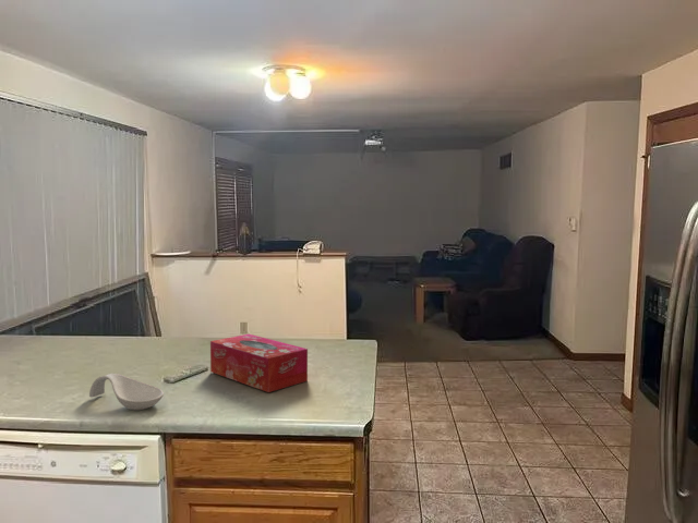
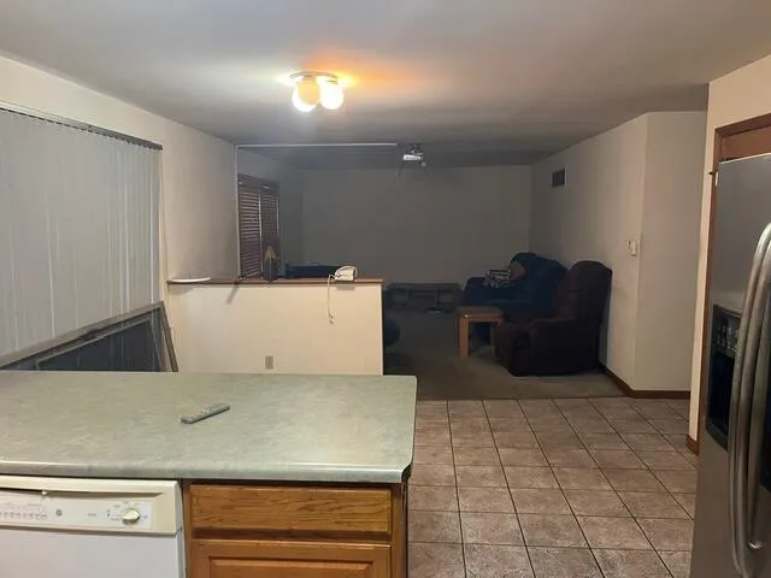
- tissue box [209,333,309,393]
- spoon rest [88,373,165,411]
